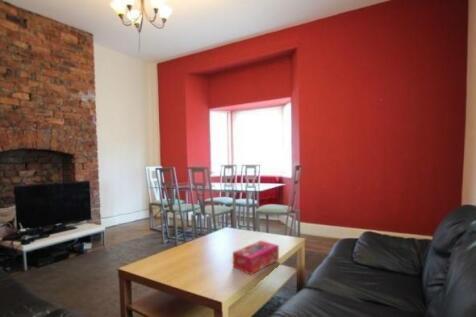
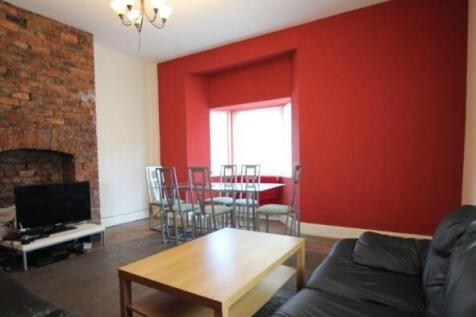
- tissue box [232,240,280,276]
